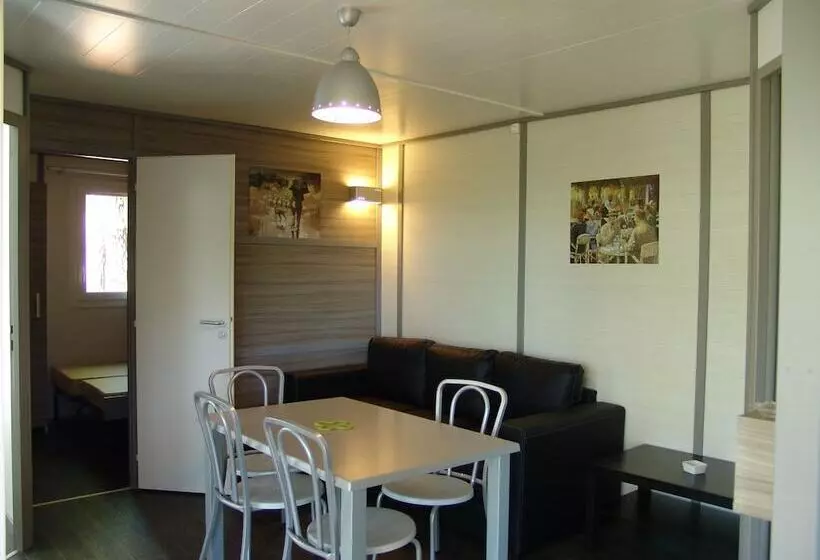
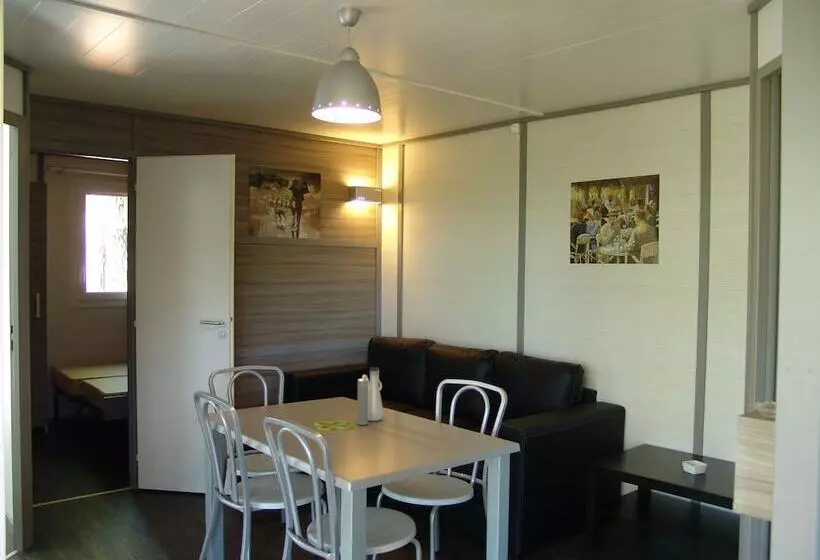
+ water bottle [356,366,384,426]
